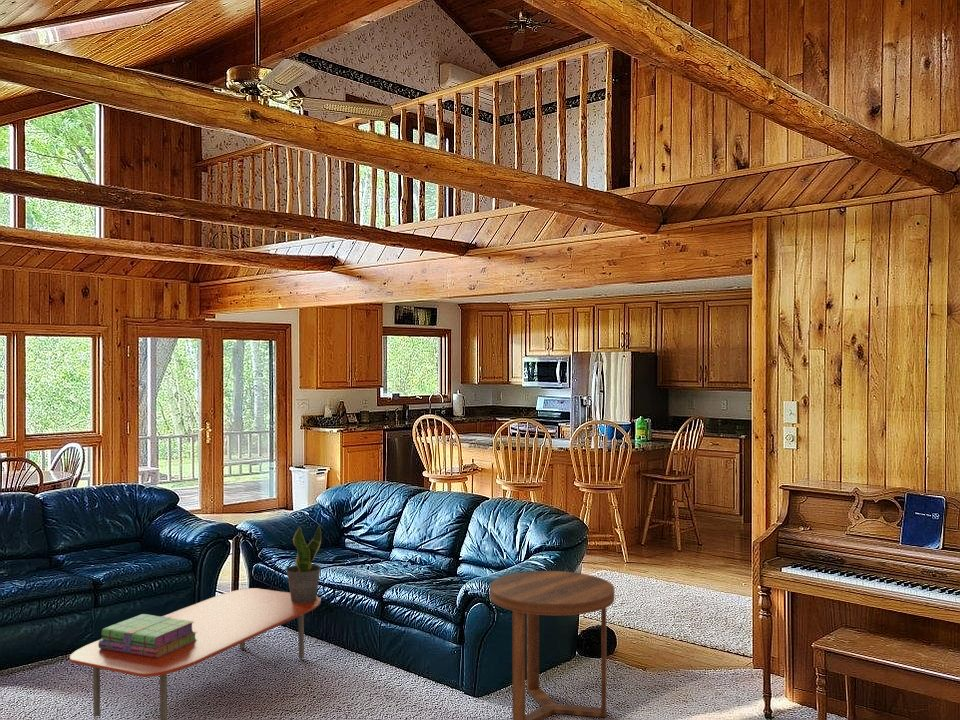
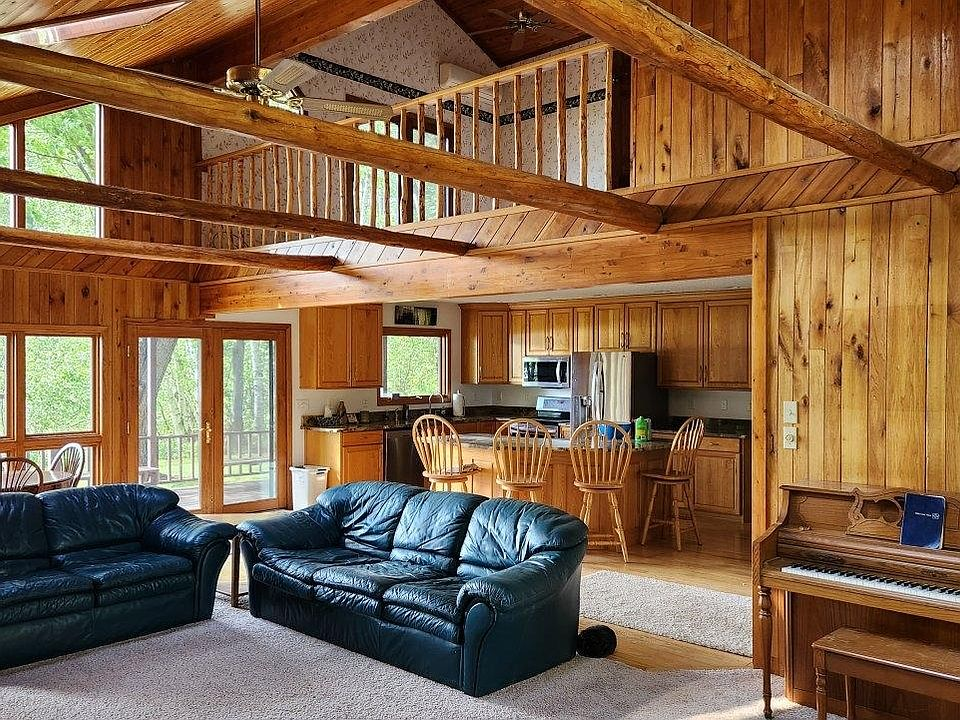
- potted plant [285,524,322,603]
- stack of books [98,613,197,658]
- coffee table [69,587,322,720]
- side table [489,570,615,720]
